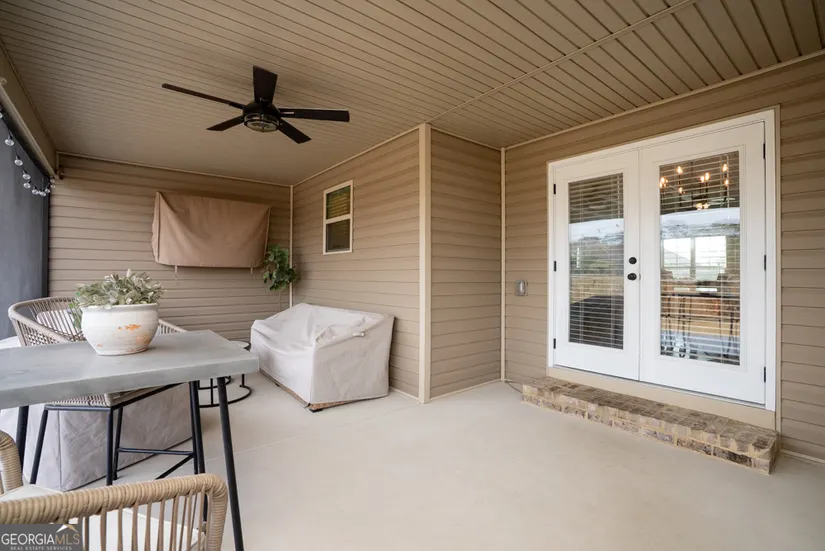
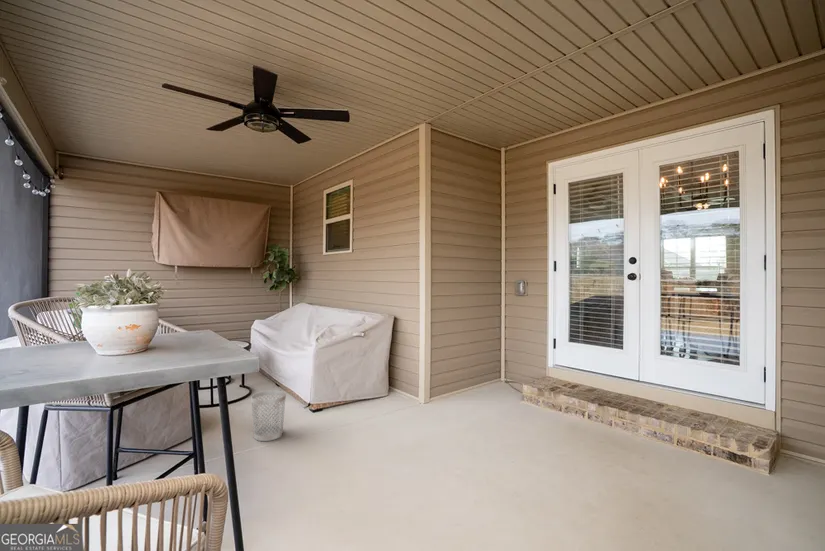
+ wastebasket [250,390,287,442]
